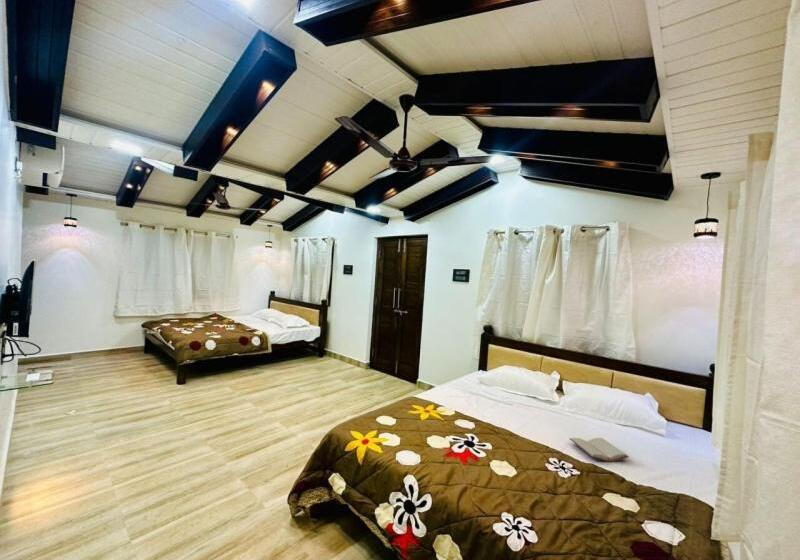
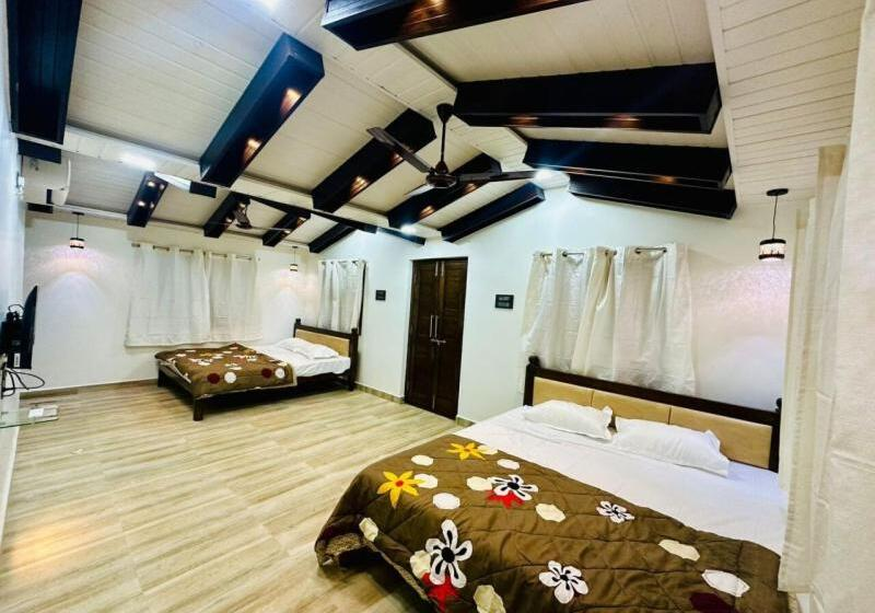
- paperback book [568,437,630,463]
